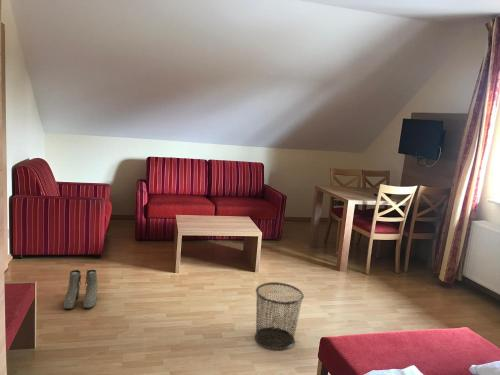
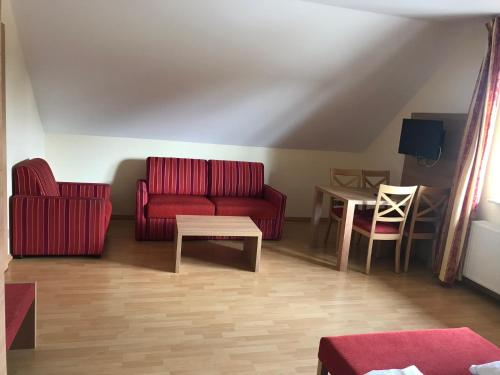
- boots [63,269,99,310]
- waste bin [254,281,305,351]
